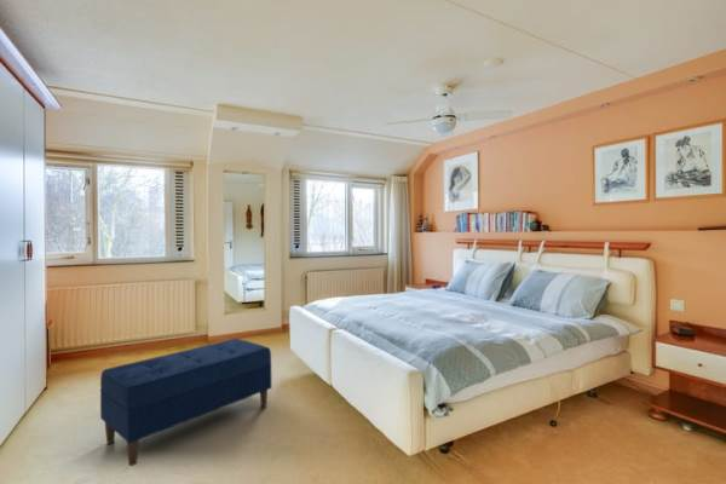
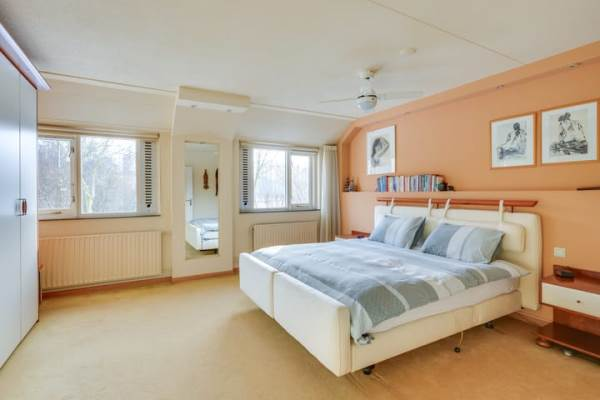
- bench [99,338,272,467]
